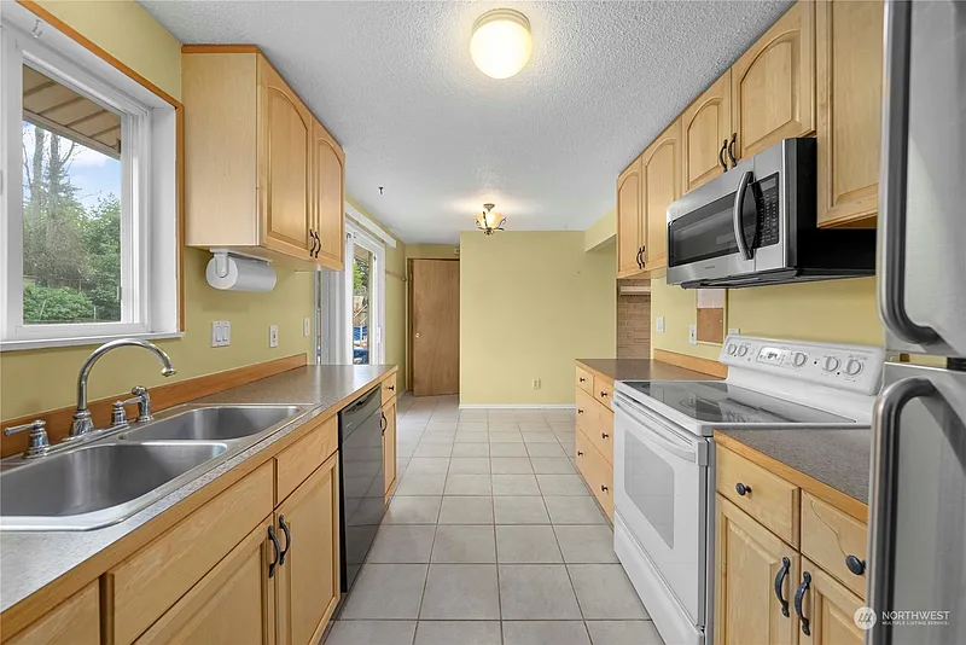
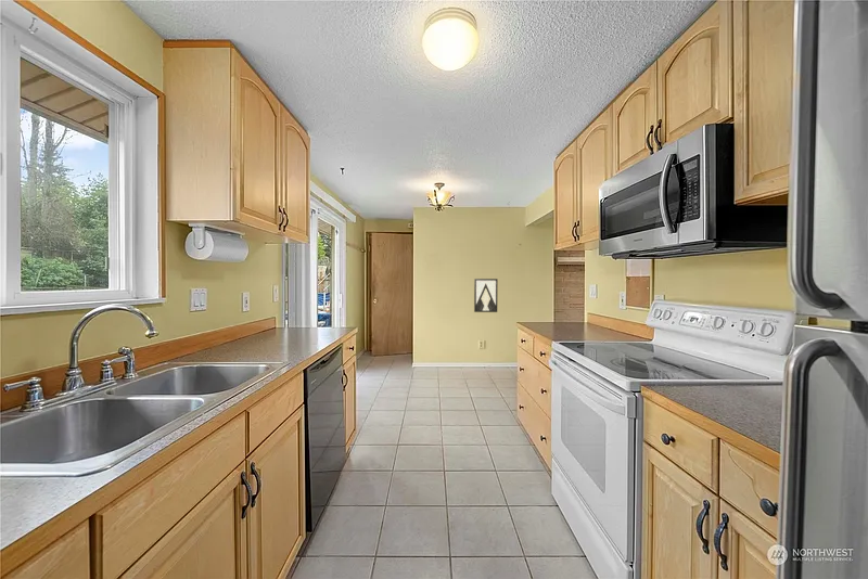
+ wall art [473,278,499,313]
